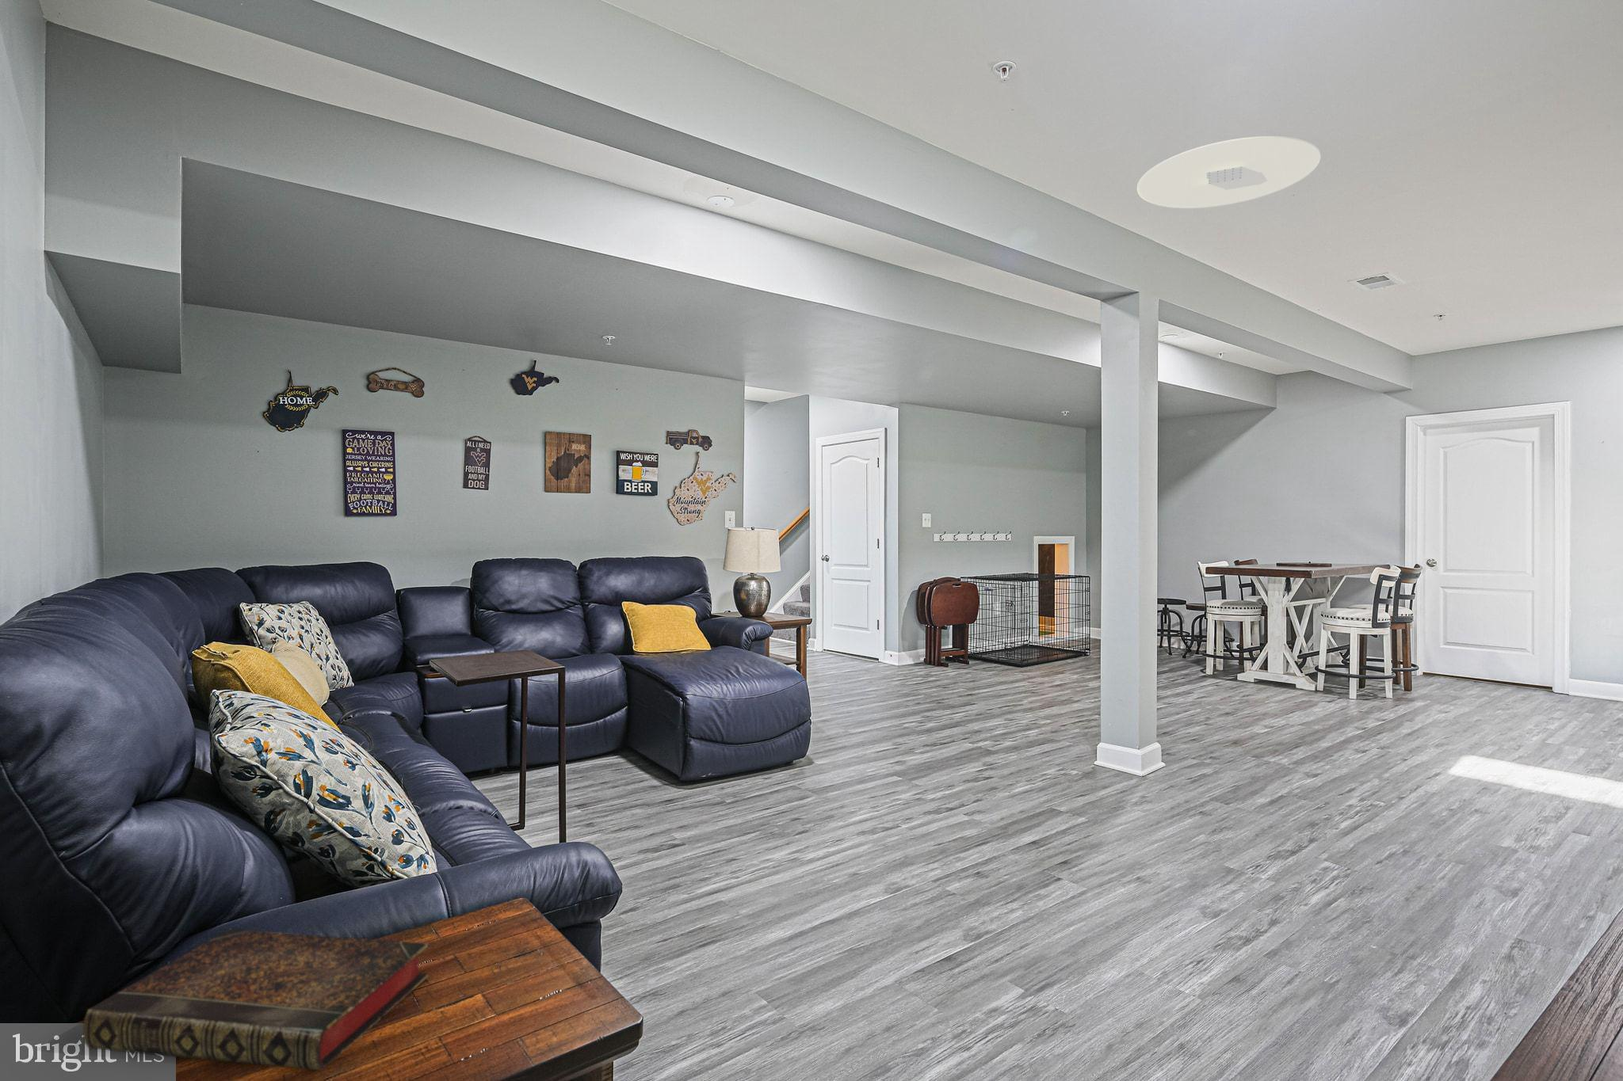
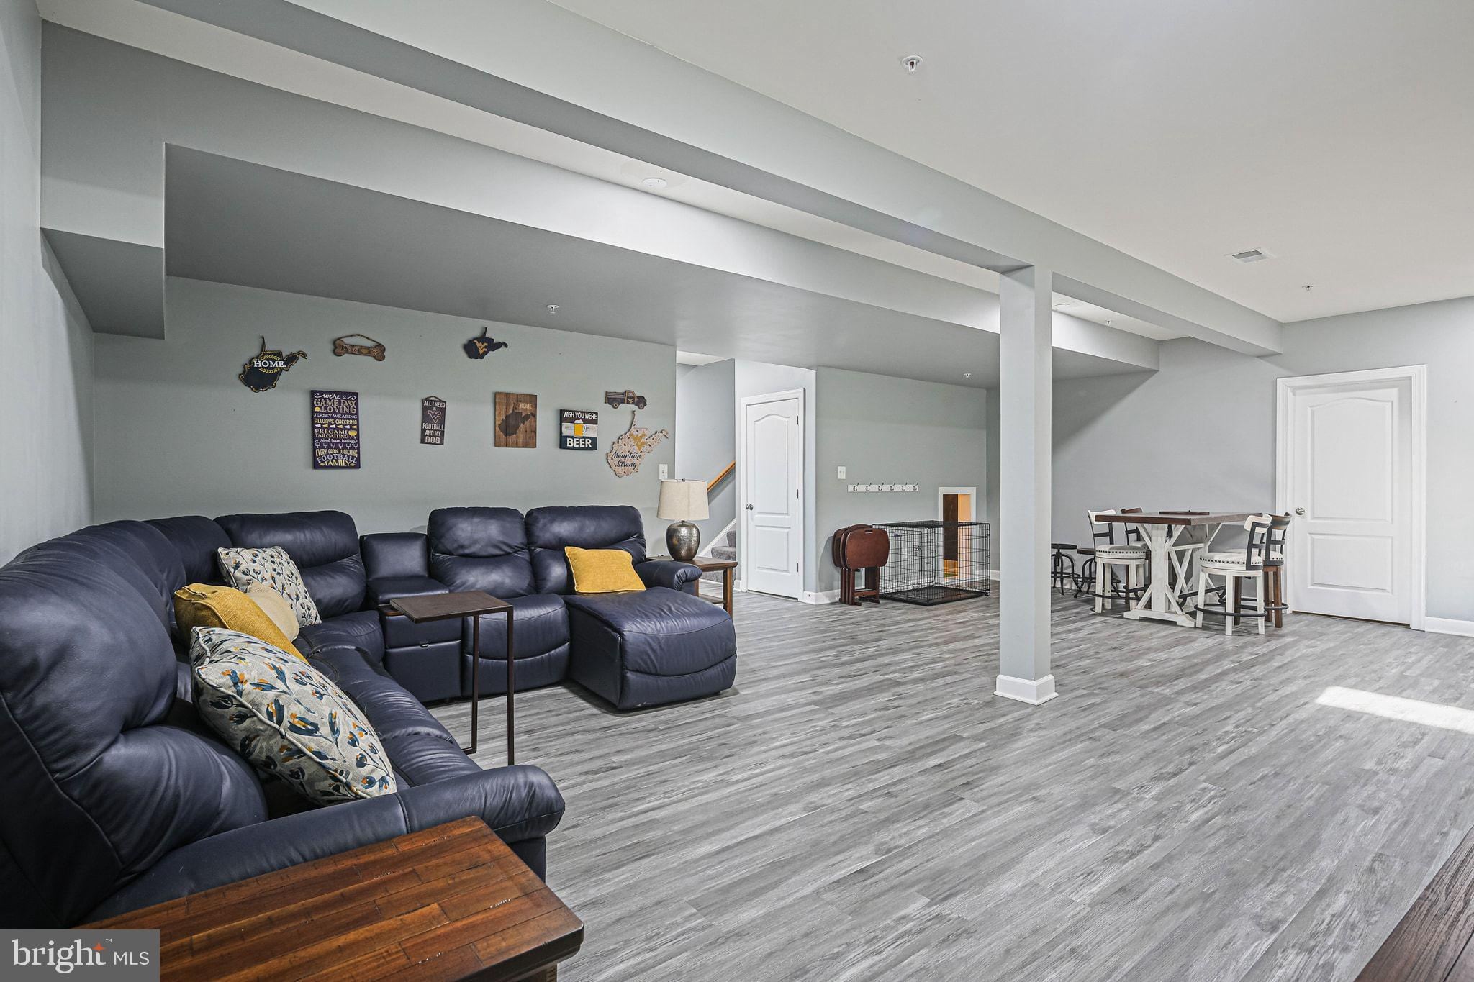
- ceiling light [1137,135,1321,209]
- book [82,928,428,1071]
